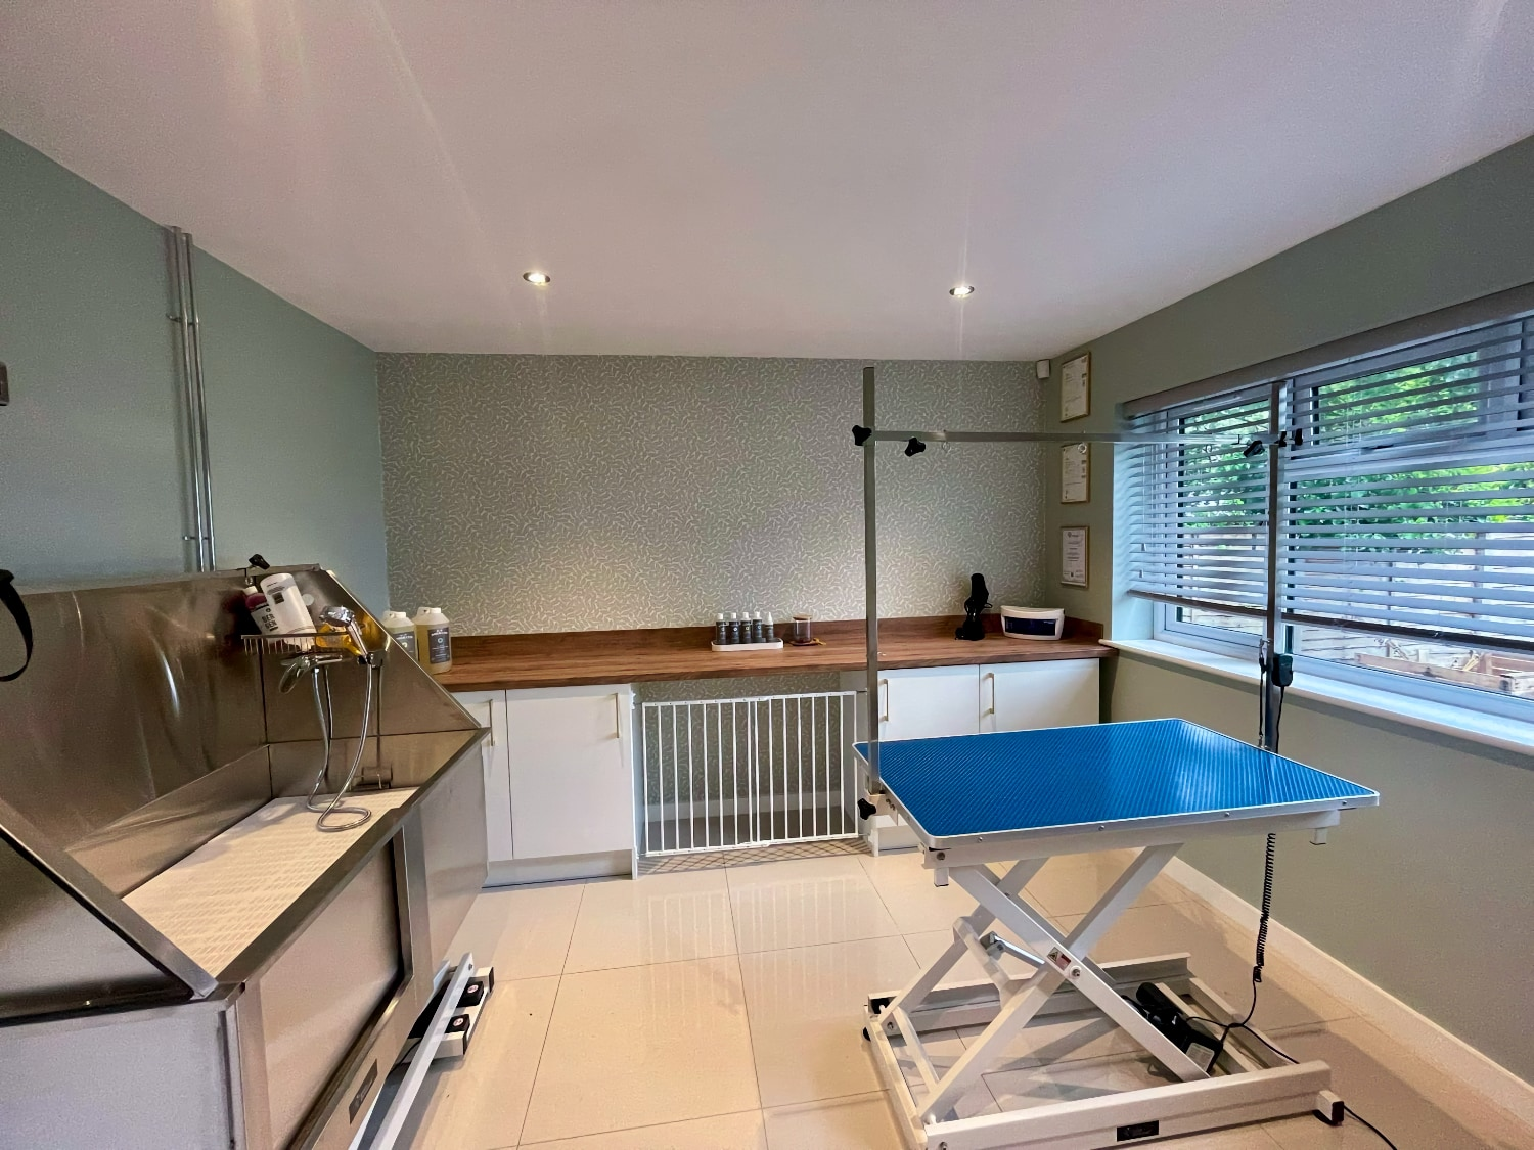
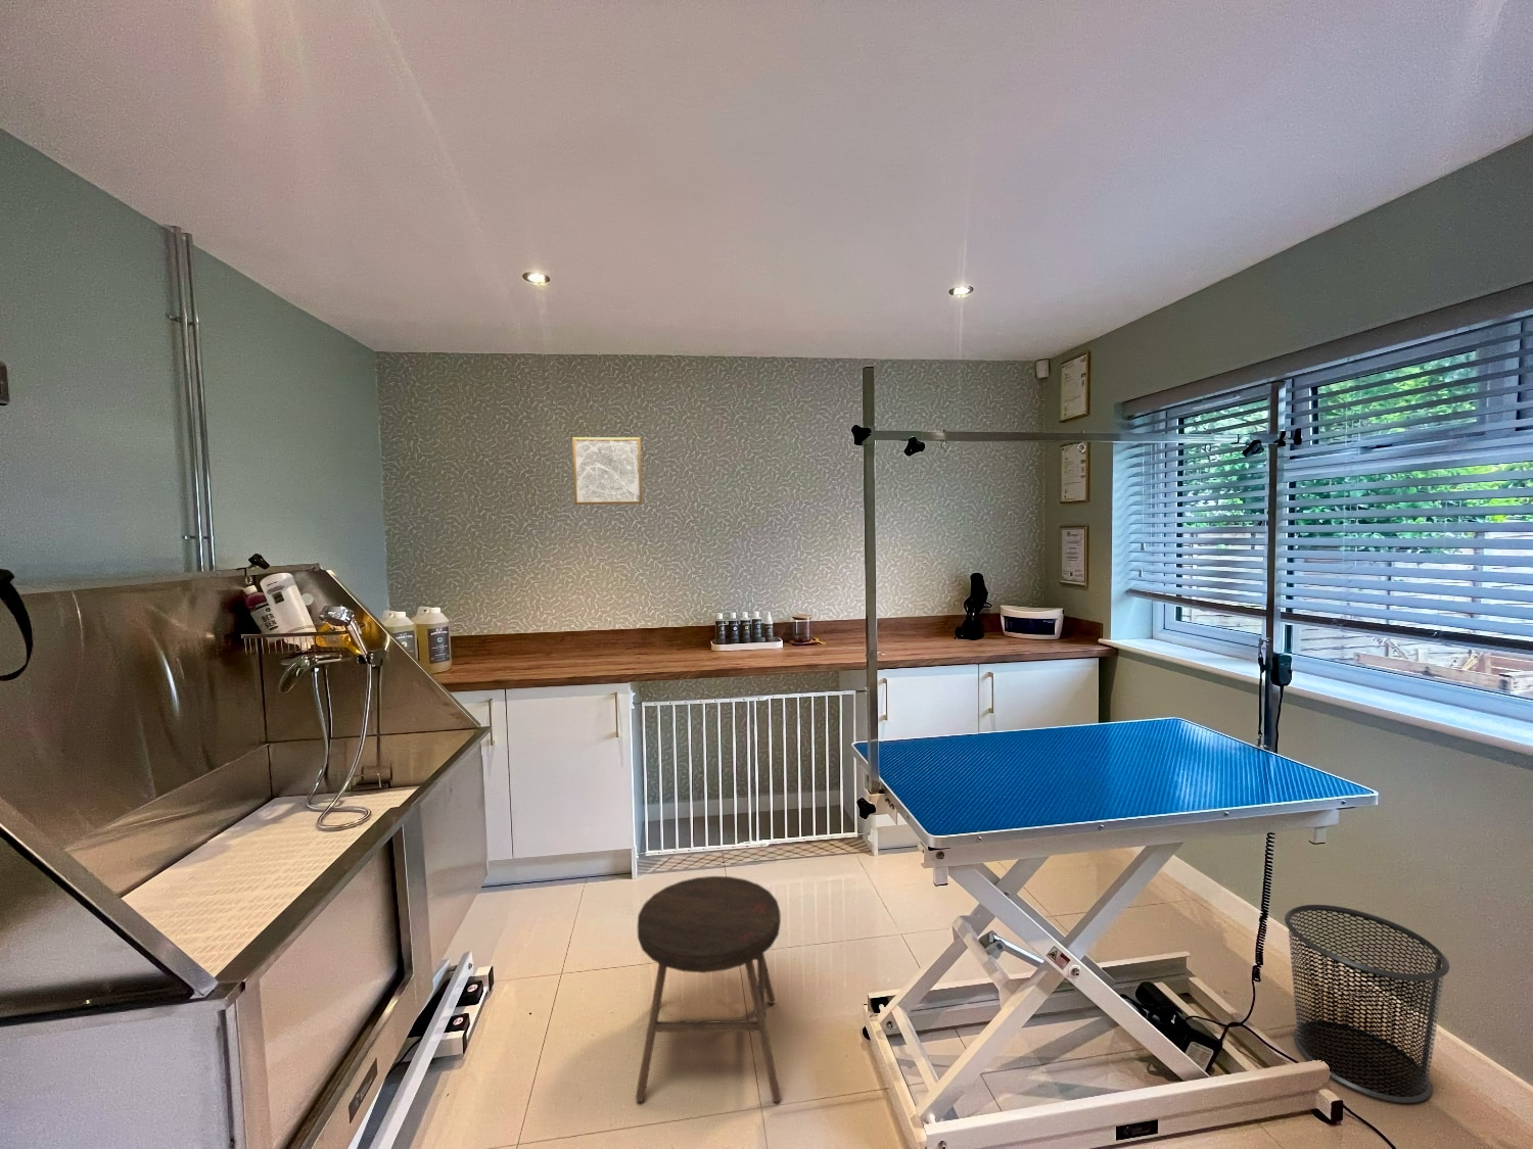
+ stool [635,875,782,1103]
+ waste bin [1283,904,1450,1104]
+ wall art [571,436,643,506]
